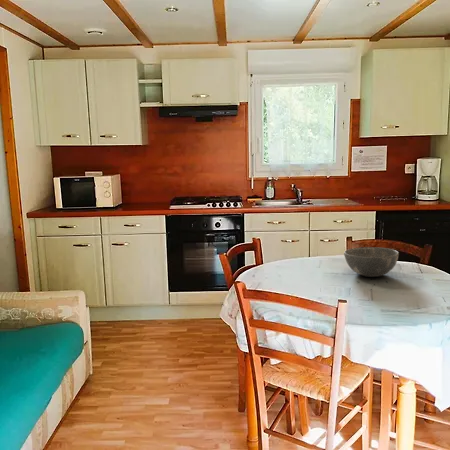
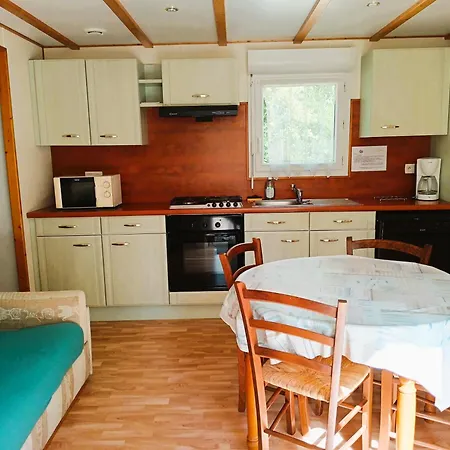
- bowl [343,246,400,278]
